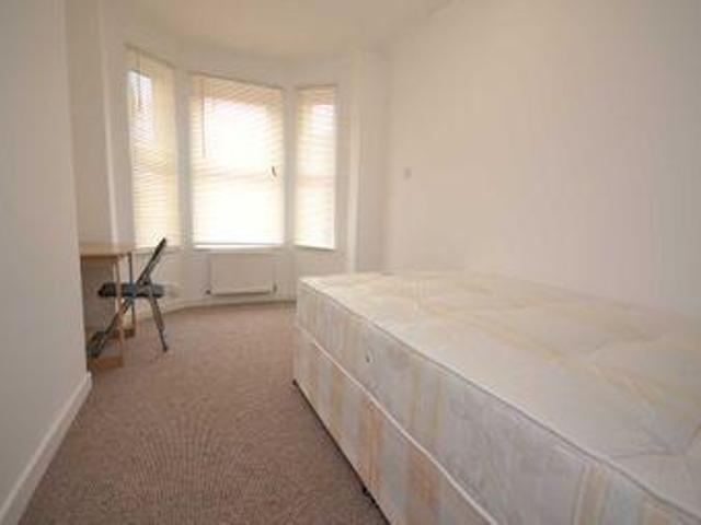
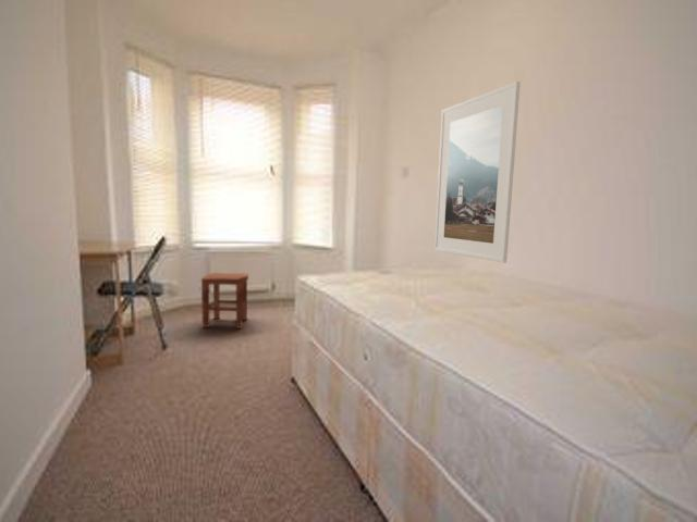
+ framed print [433,80,522,264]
+ stool [200,272,249,330]
